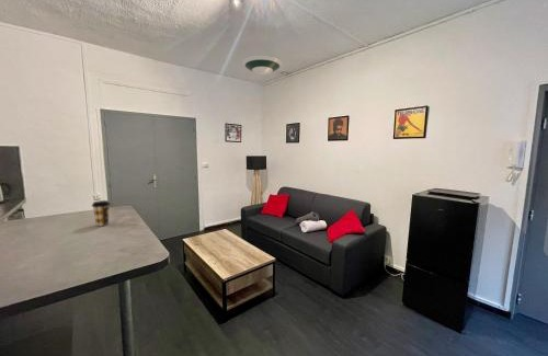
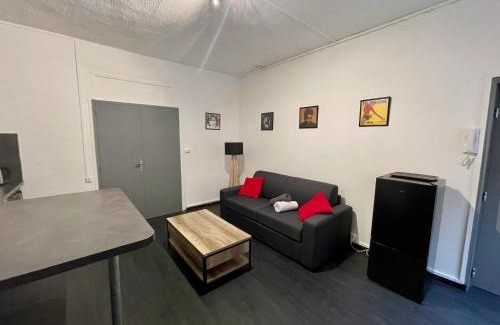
- coffee cup [91,199,112,227]
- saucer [241,54,284,76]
